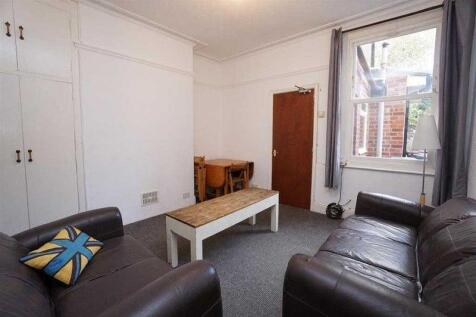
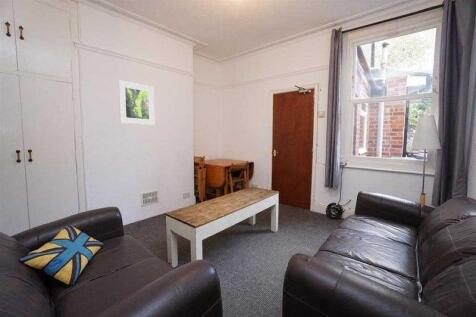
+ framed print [118,79,155,126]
